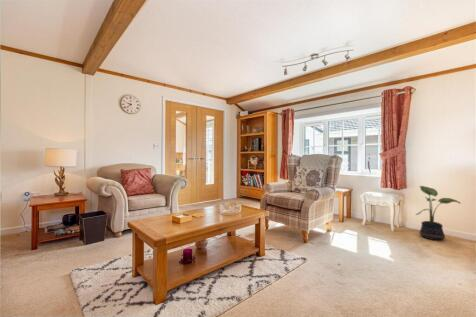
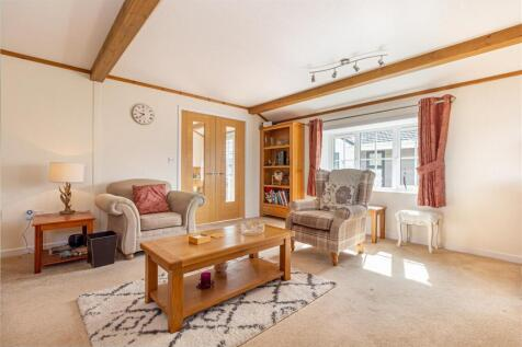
- potted plant [415,185,461,241]
